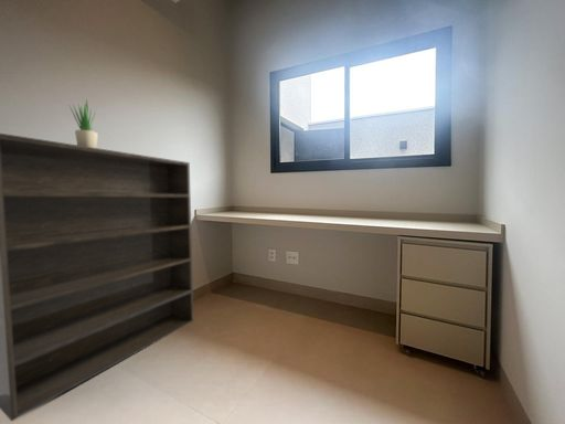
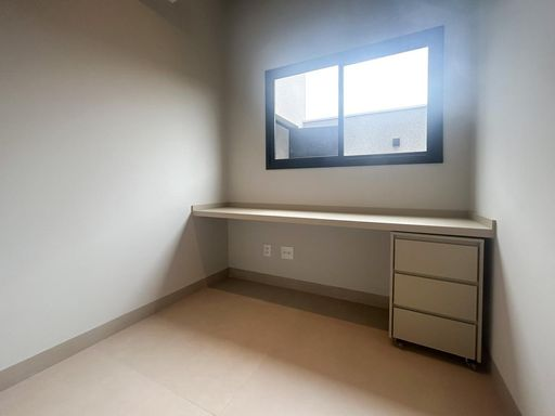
- bookshelf [0,132,195,423]
- potted plant [67,99,99,148]
